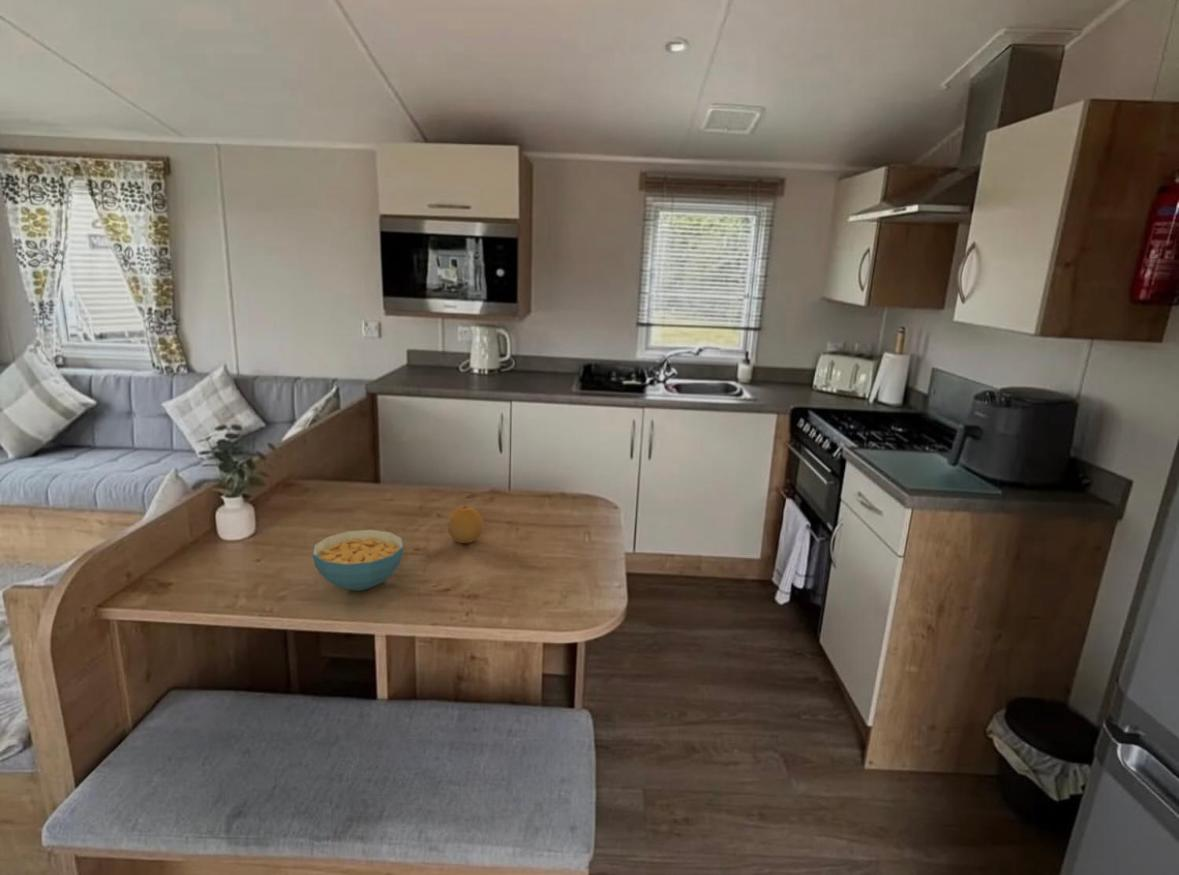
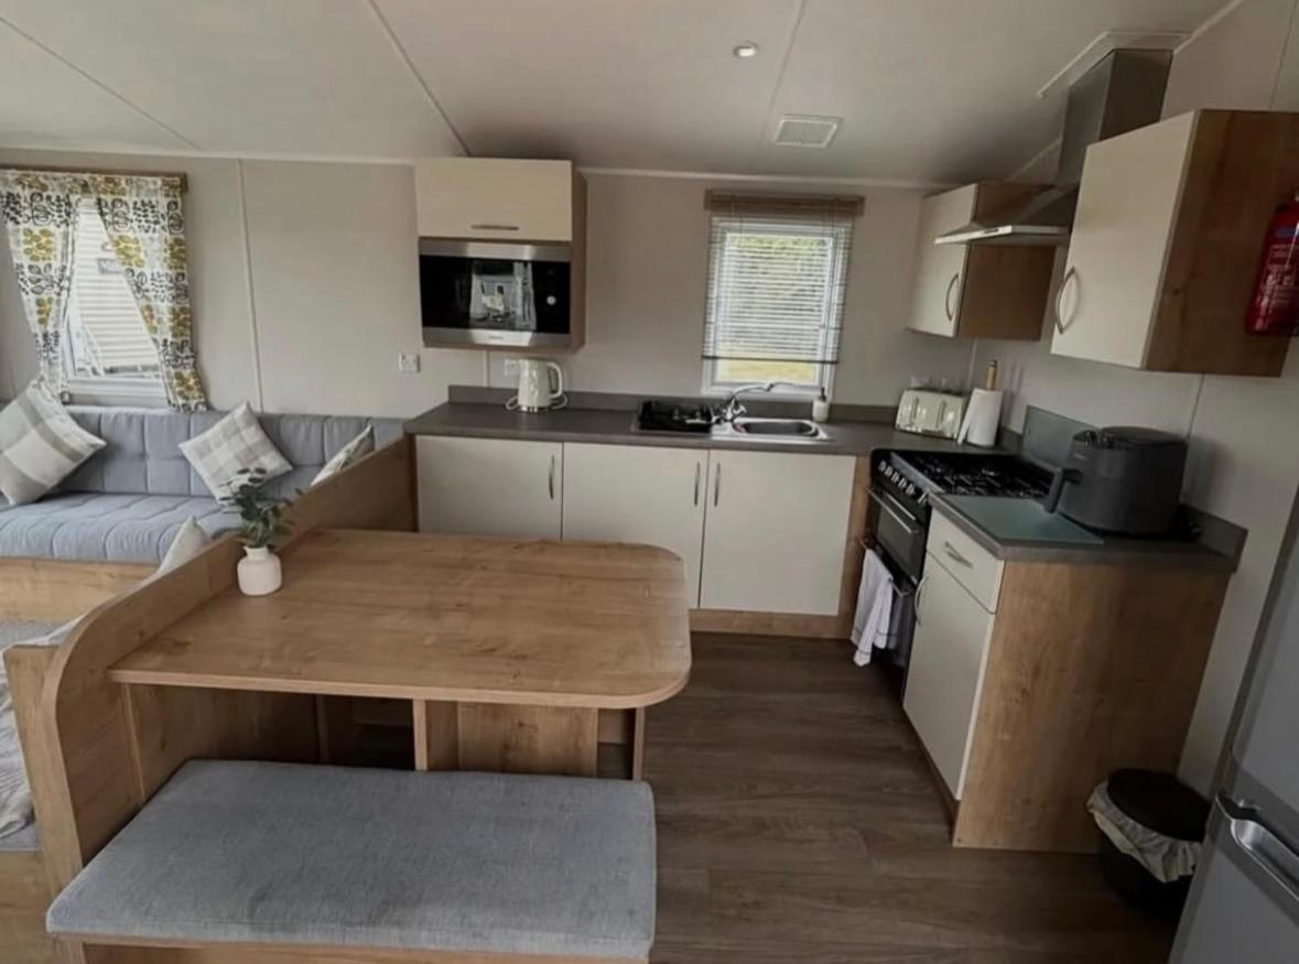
- fruit [446,505,484,544]
- cereal bowl [311,529,404,592]
